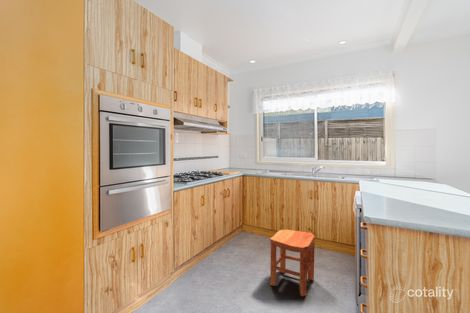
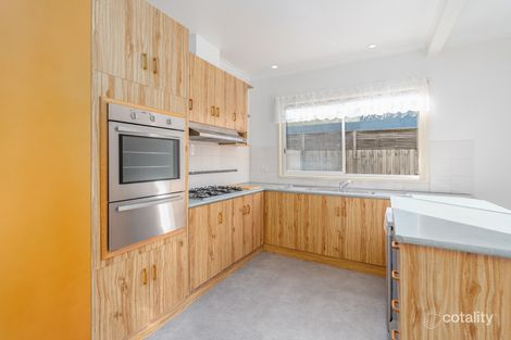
- stool [269,228,316,297]
